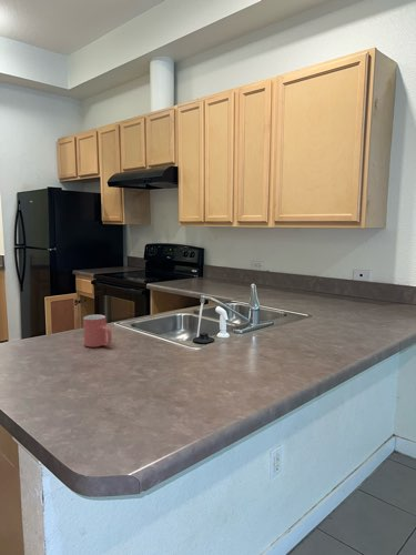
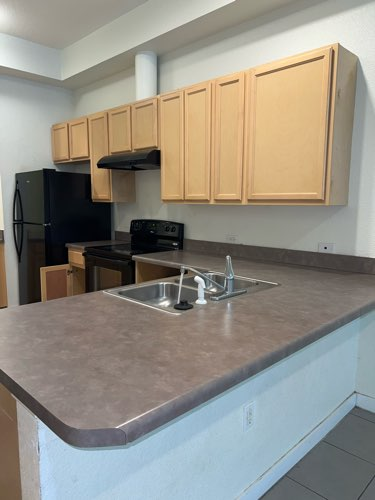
- mug [82,314,113,349]
